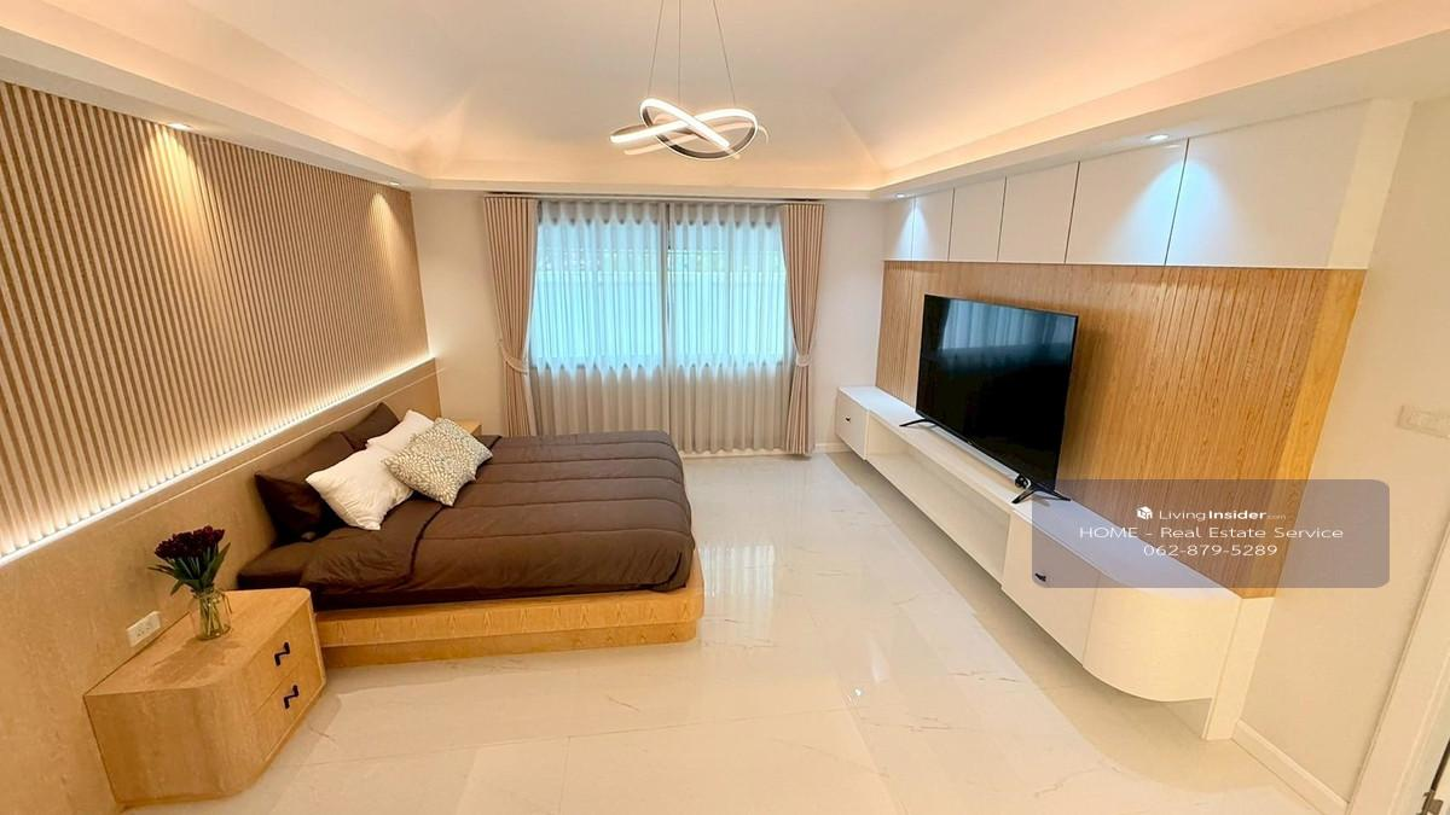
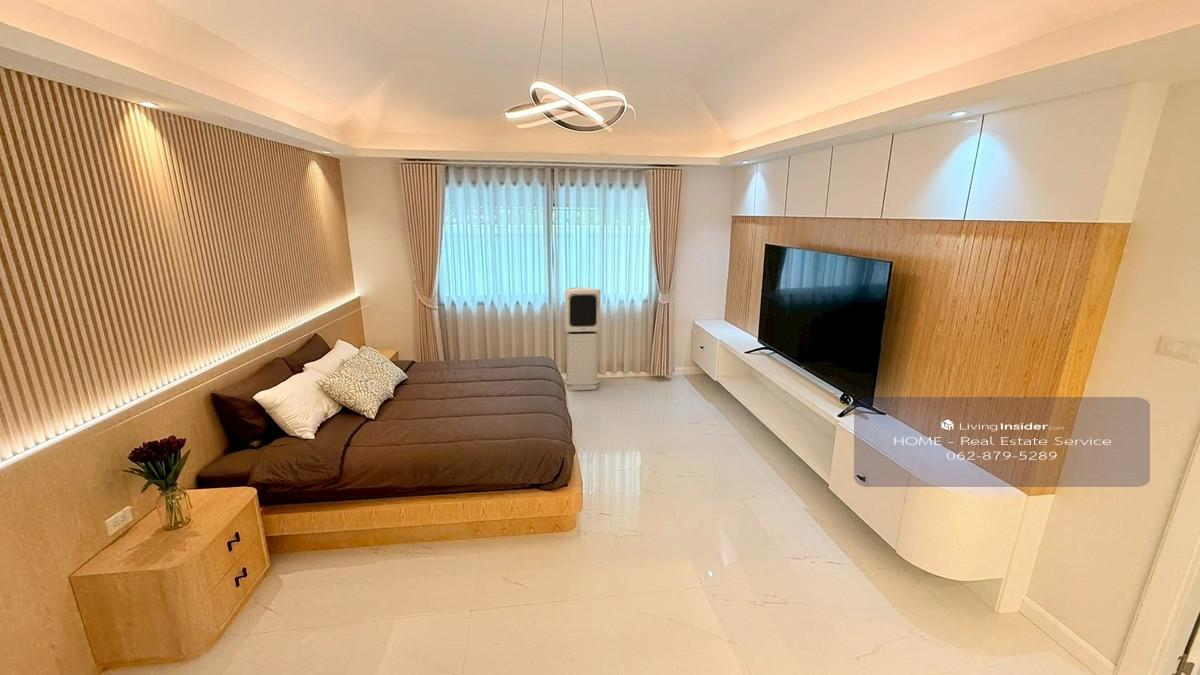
+ air purifier [564,286,601,392]
